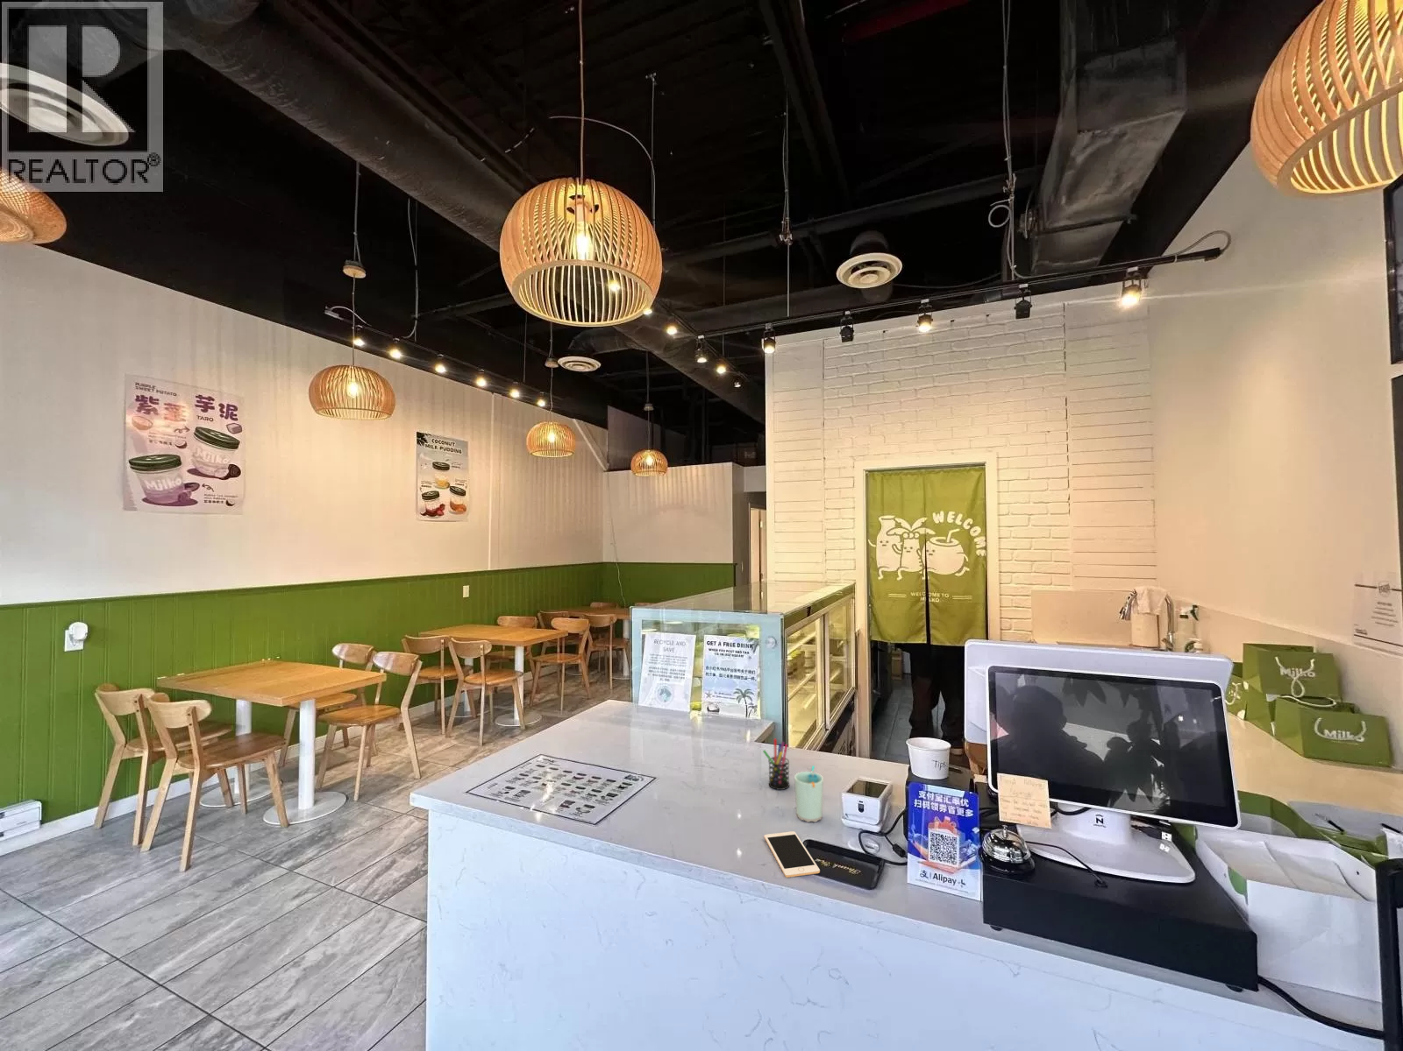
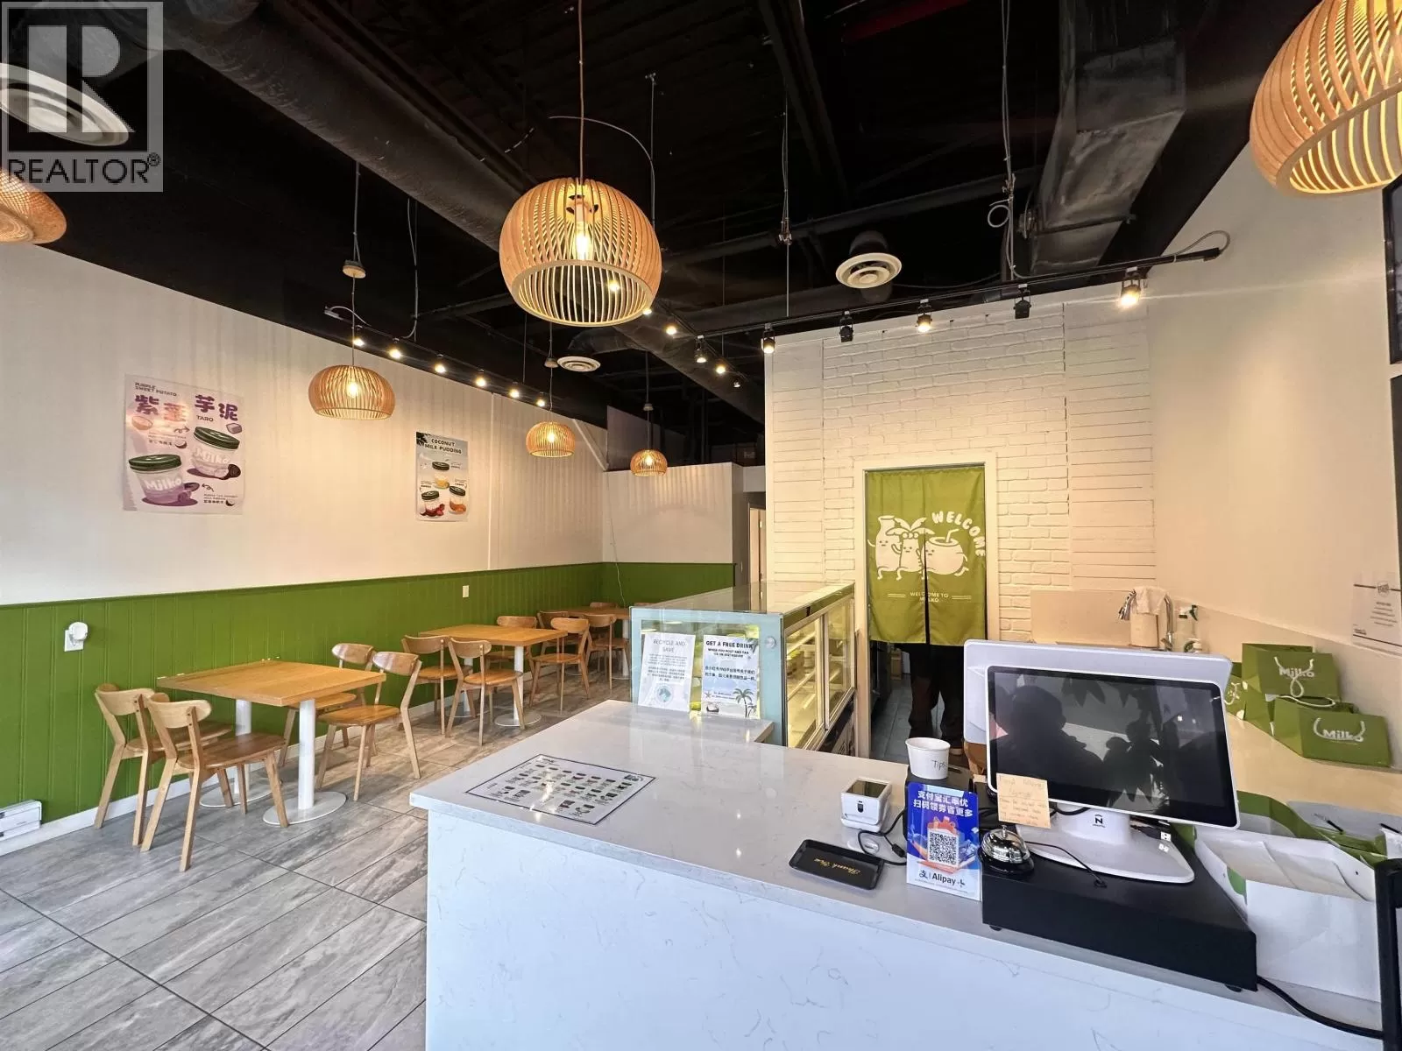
- pen holder [762,739,790,790]
- cup [793,765,824,824]
- cell phone [763,830,821,879]
